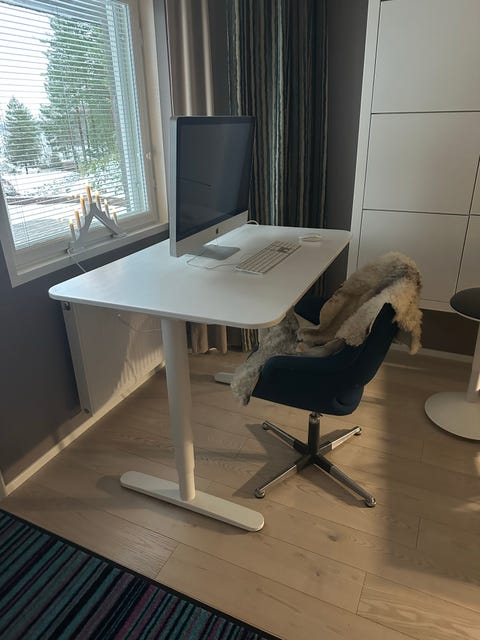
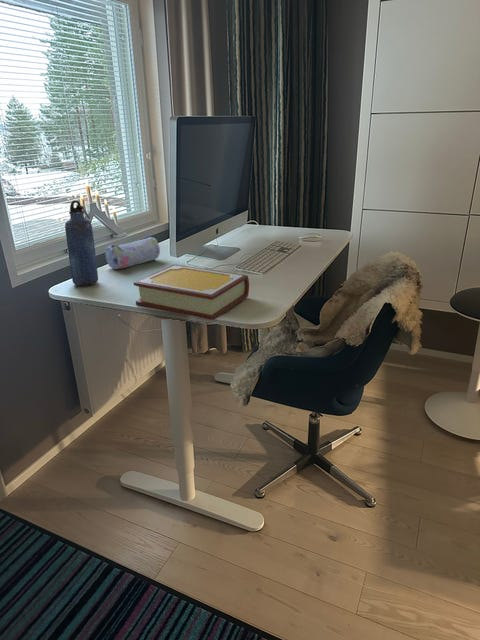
+ book [133,264,250,321]
+ pencil case [104,236,161,270]
+ water bottle [64,200,99,287]
